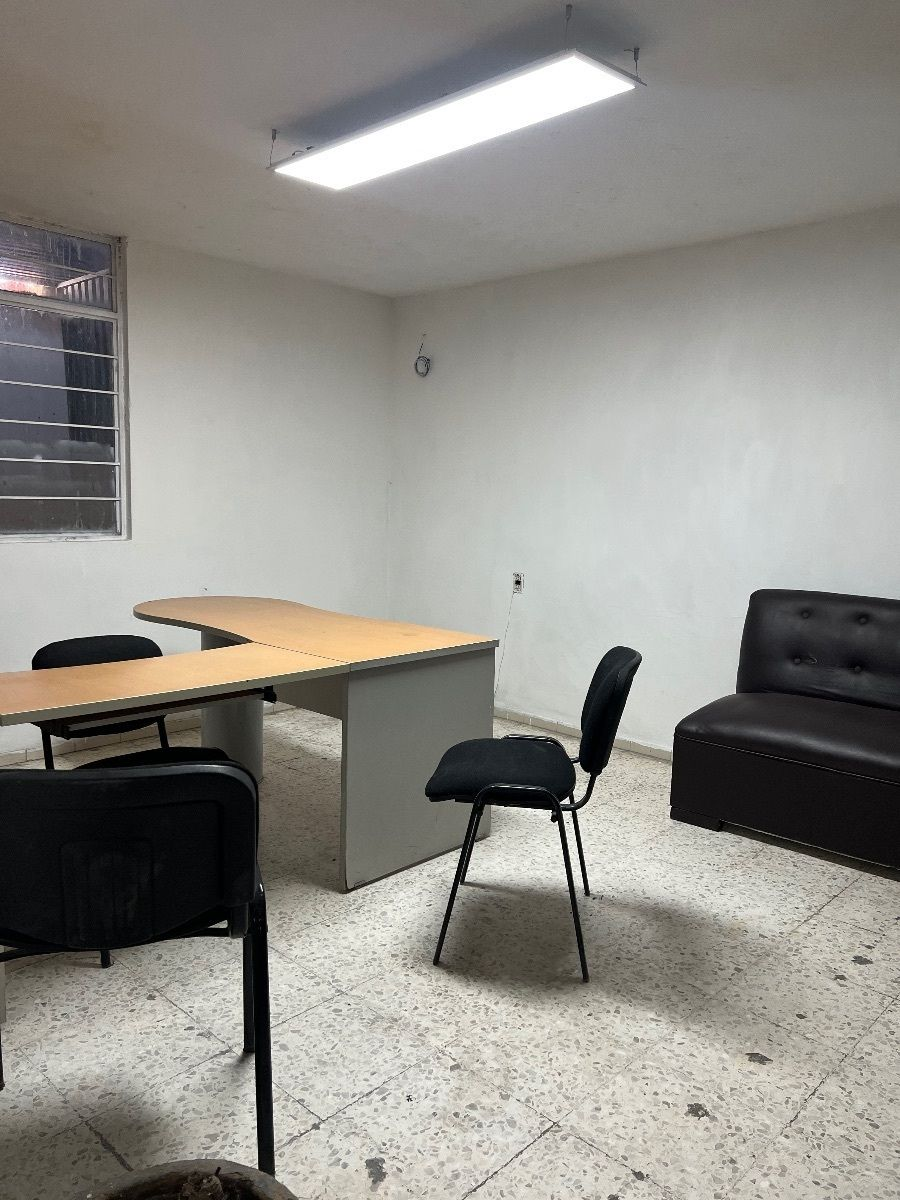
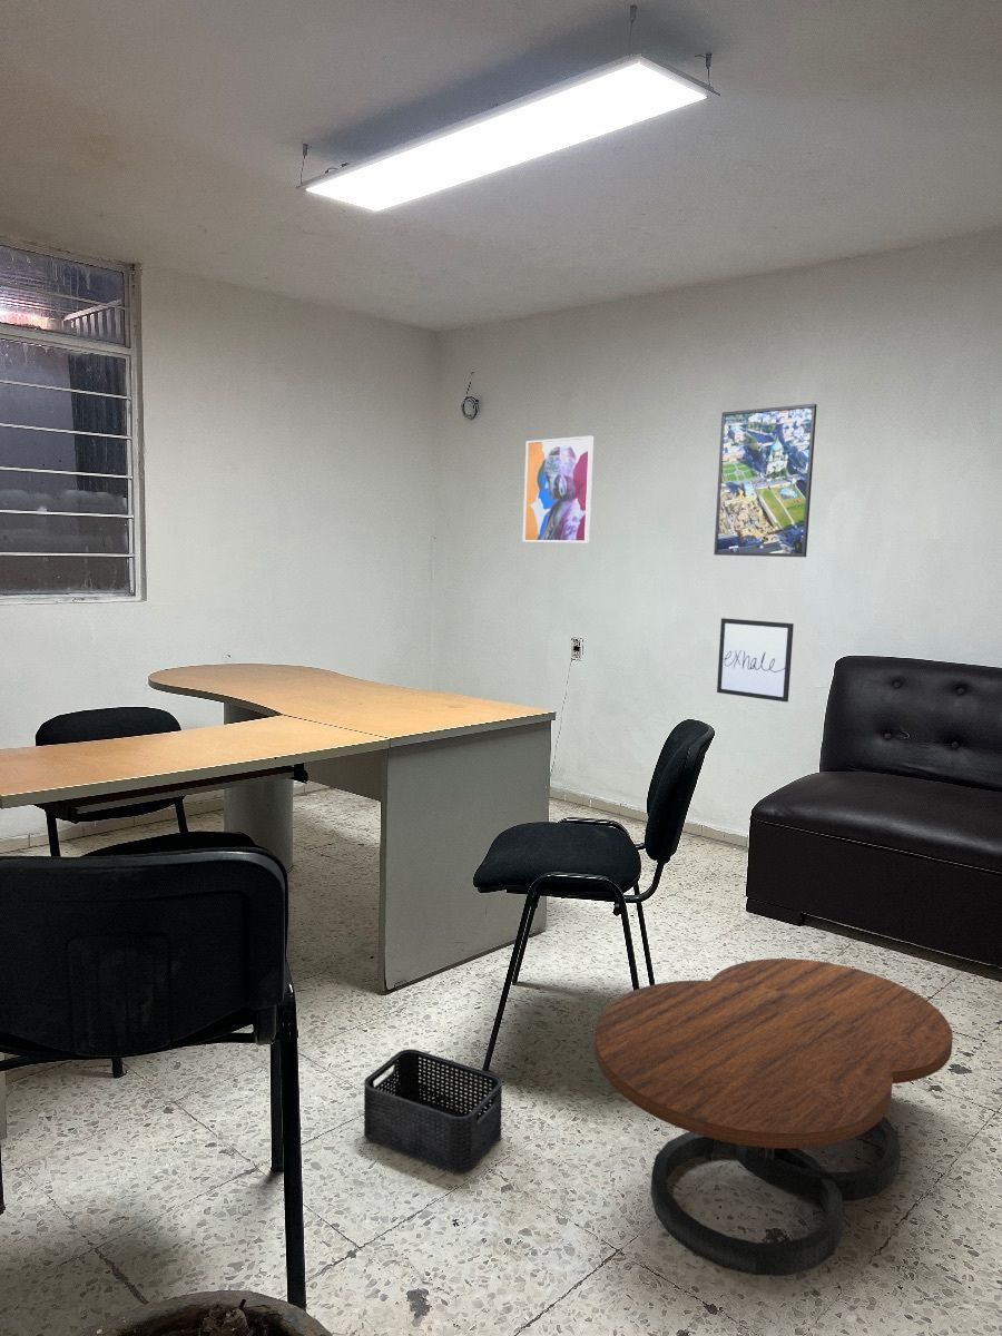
+ wall art [522,435,595,543]
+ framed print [714,403,818,558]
+ coffee table [593,957,954,1276]
+ storage bin [363,1048,503,1175]
+ wall art [716,617,795,704]
